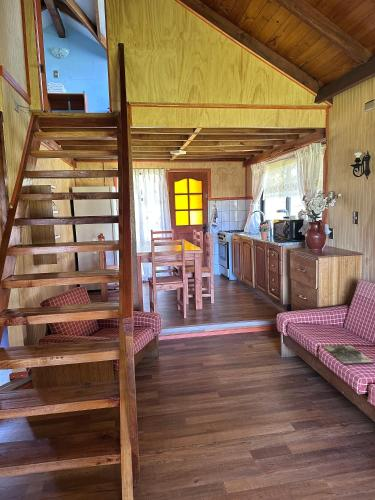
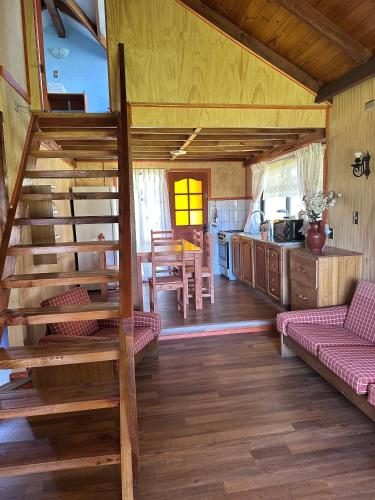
- magazine [323,345,374,365]
